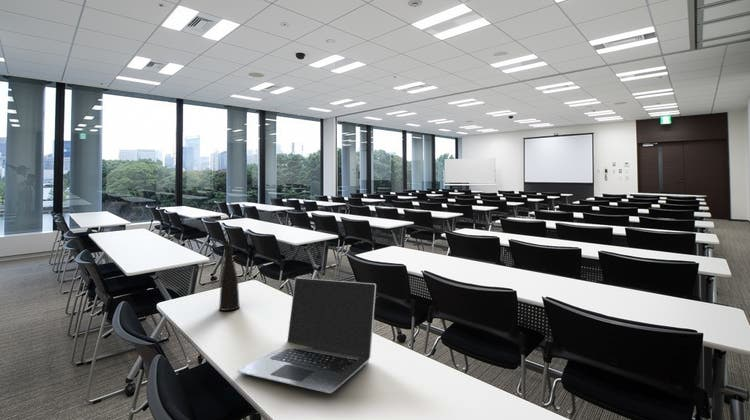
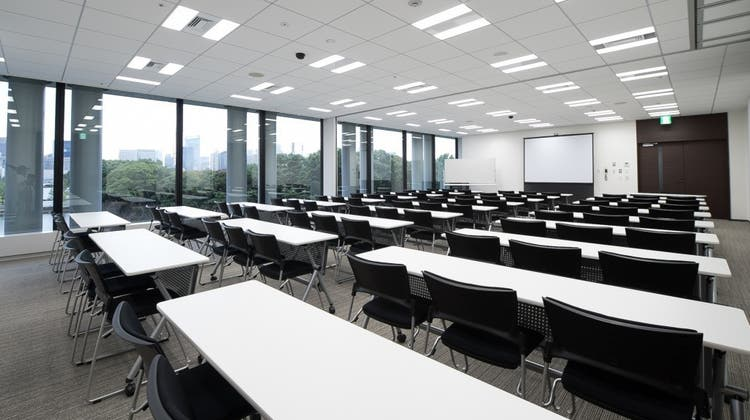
- laptop [236,277,377,394]
- vase [218,243,241,312]
